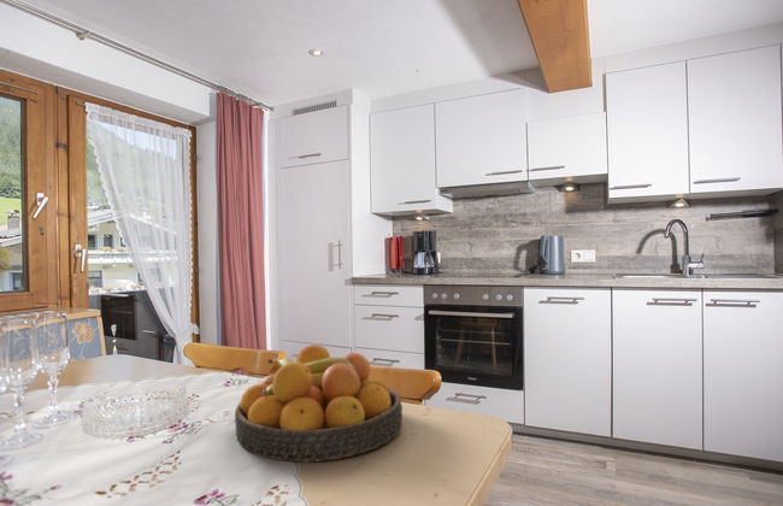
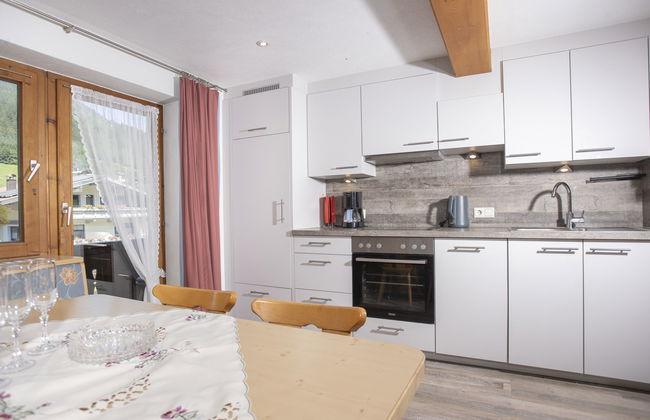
- fruit bowl [234,343,404,464]
